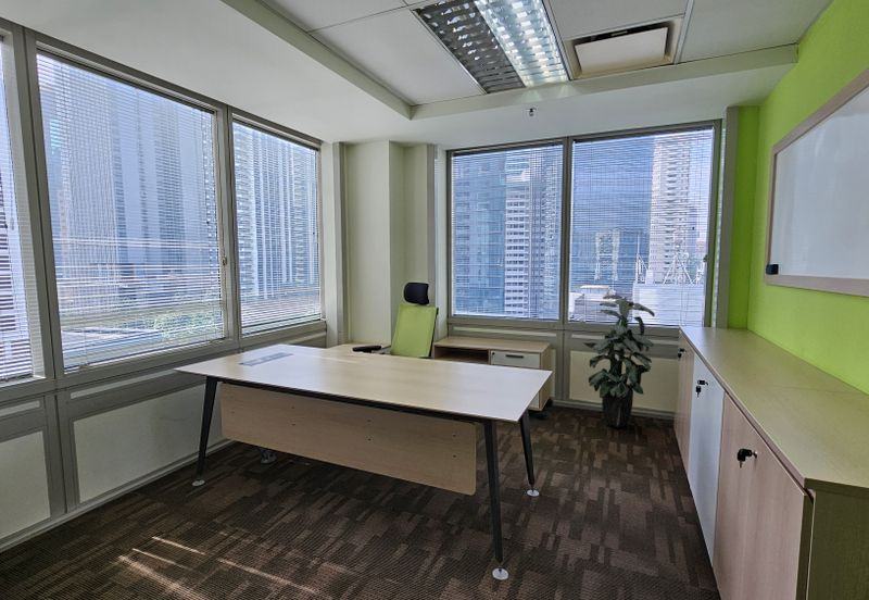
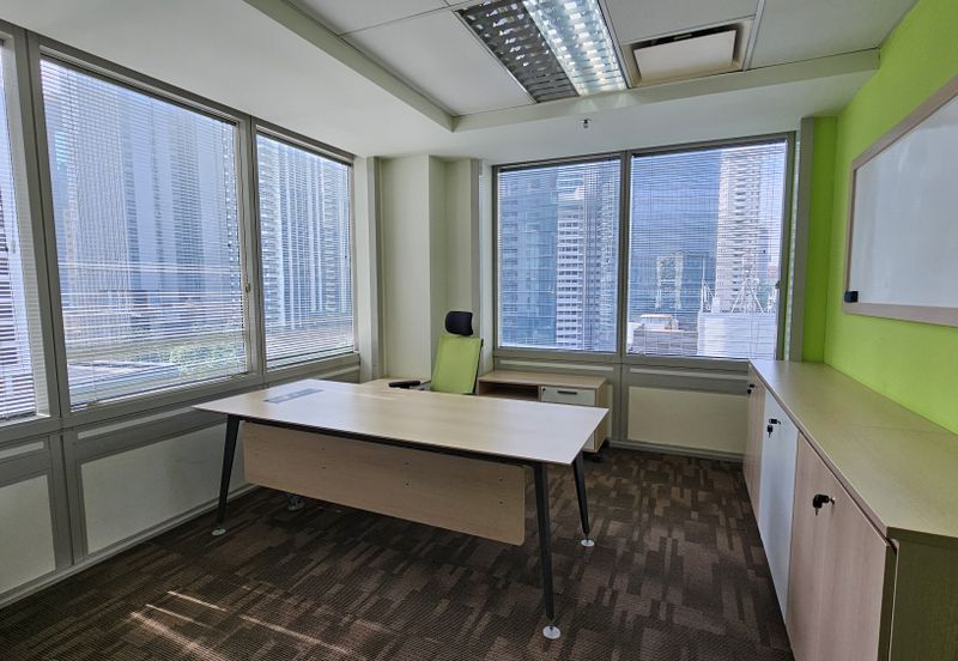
- indoor plant [582,293,656,428]
